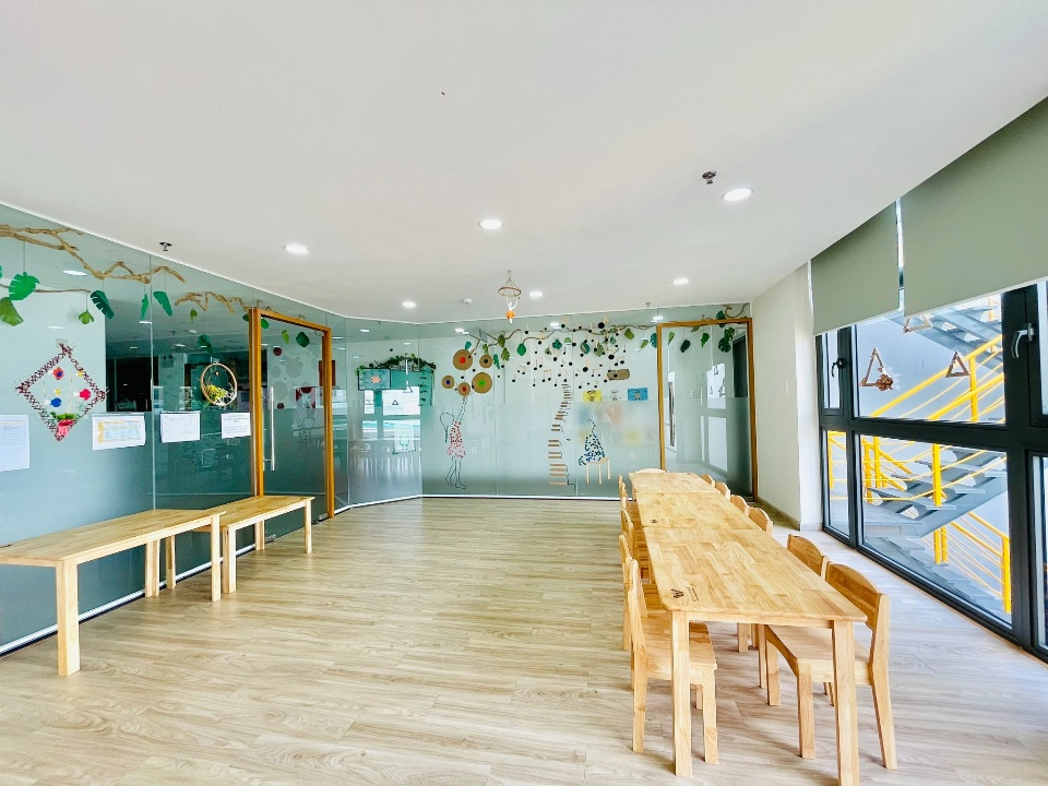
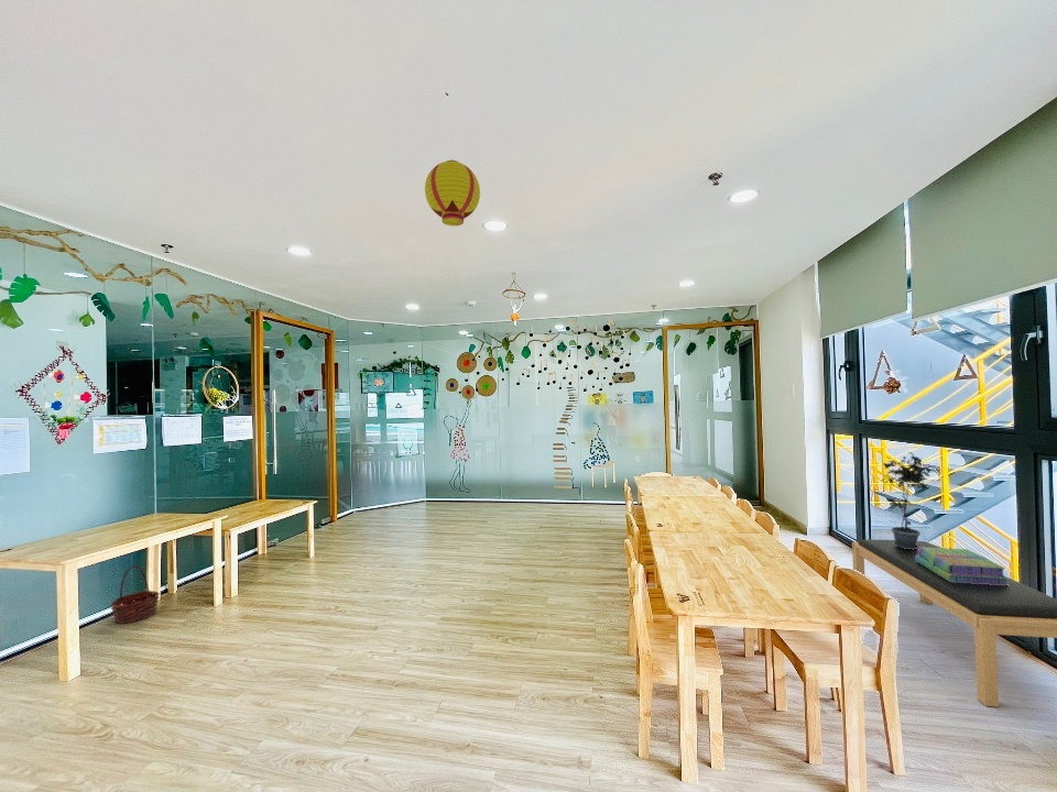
+ basket [109,564,161,624]
+ potted plant [880,451,940,550]
+ paper lantern [424,158,481,227]
+ stack of books [915,547,1010,586]
+ bench [851,539,1057,708]
